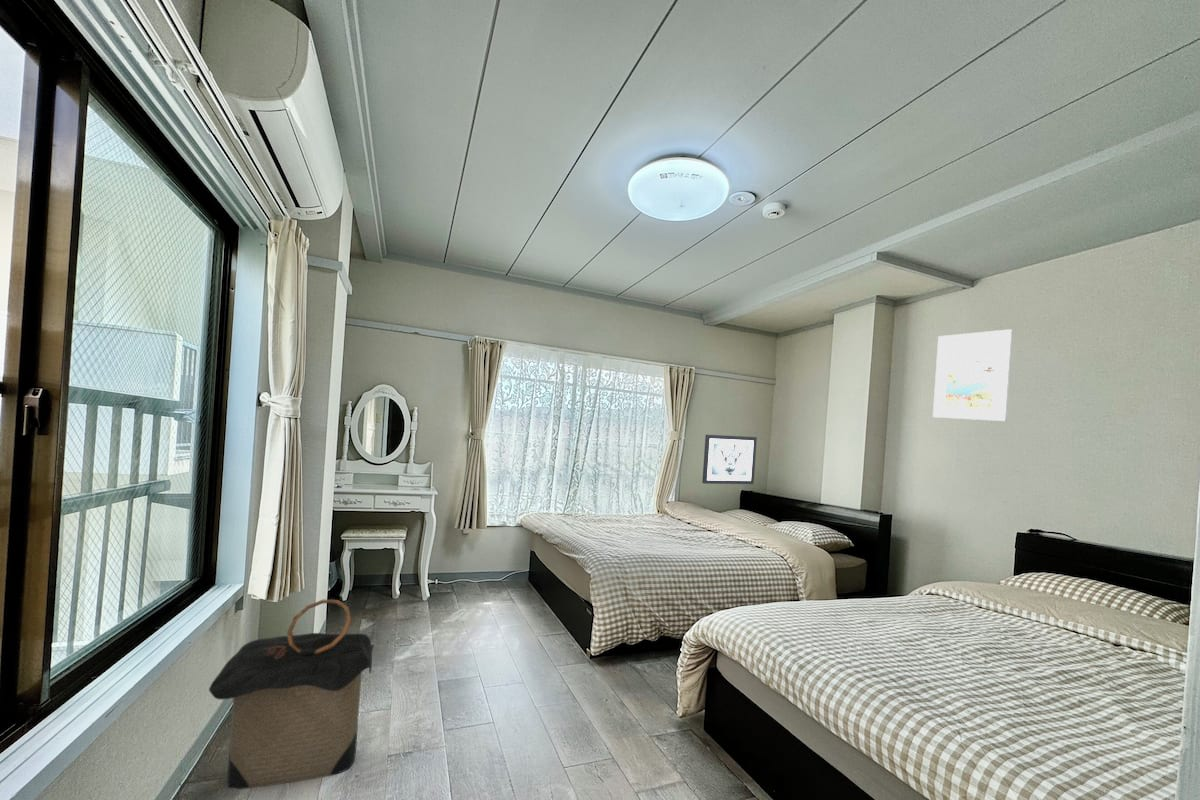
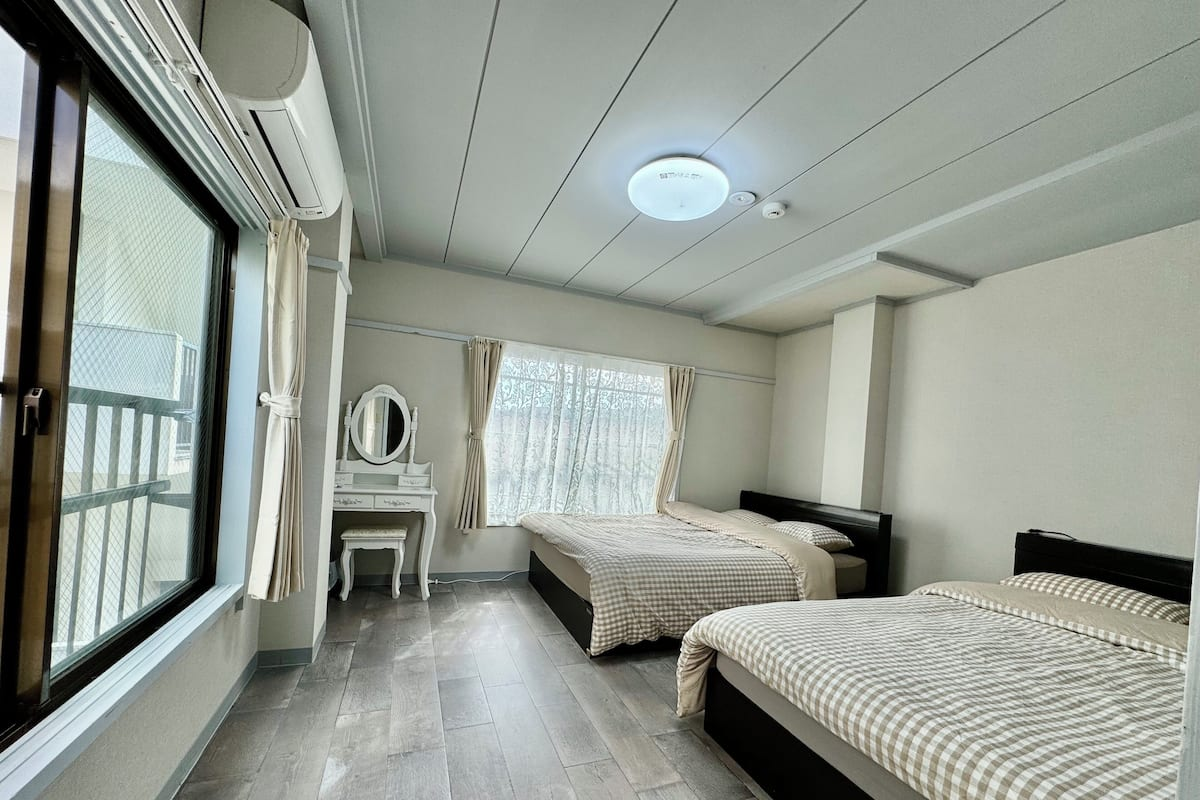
- laundry hamper [208,599,375,790]
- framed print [932,328,1013,422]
- wall art [701,434,758,485]
